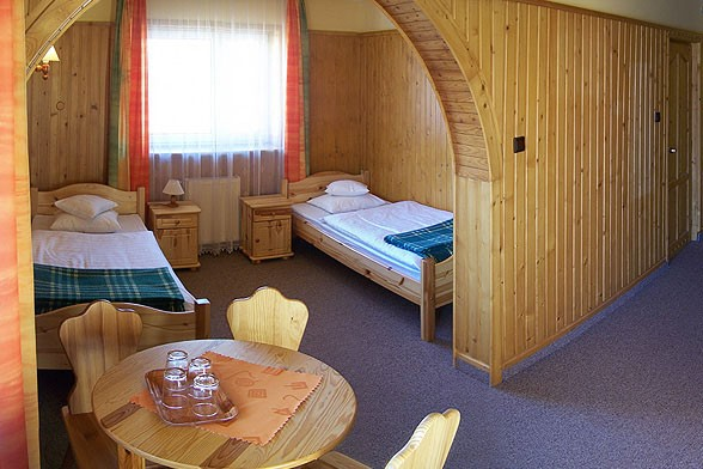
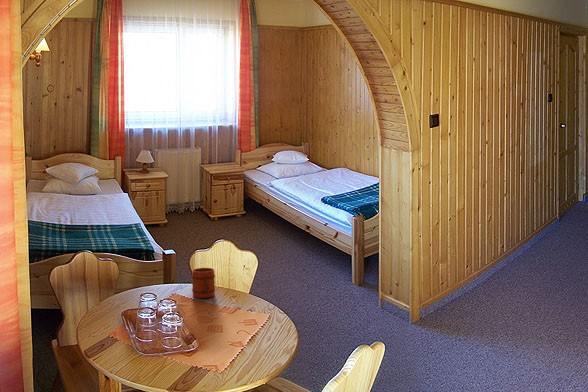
+ mug [191,267,216,299]
